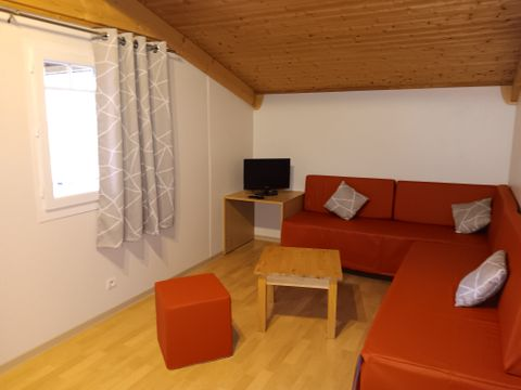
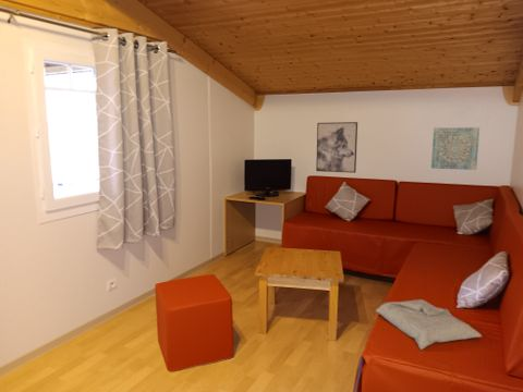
+ wall art [315,121,358,174]
+ wall art [430,126,481,171]
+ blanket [374,298,483,351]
